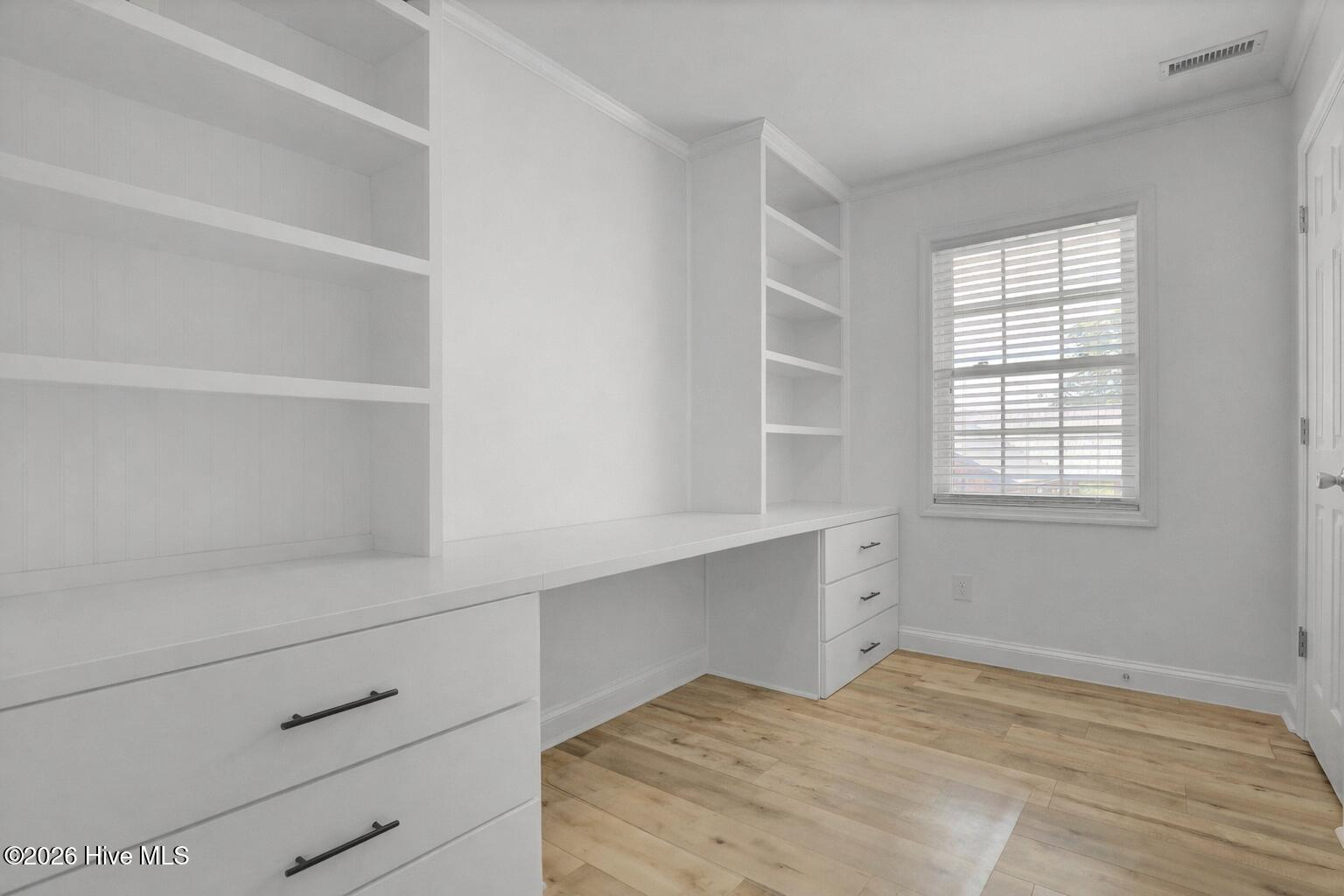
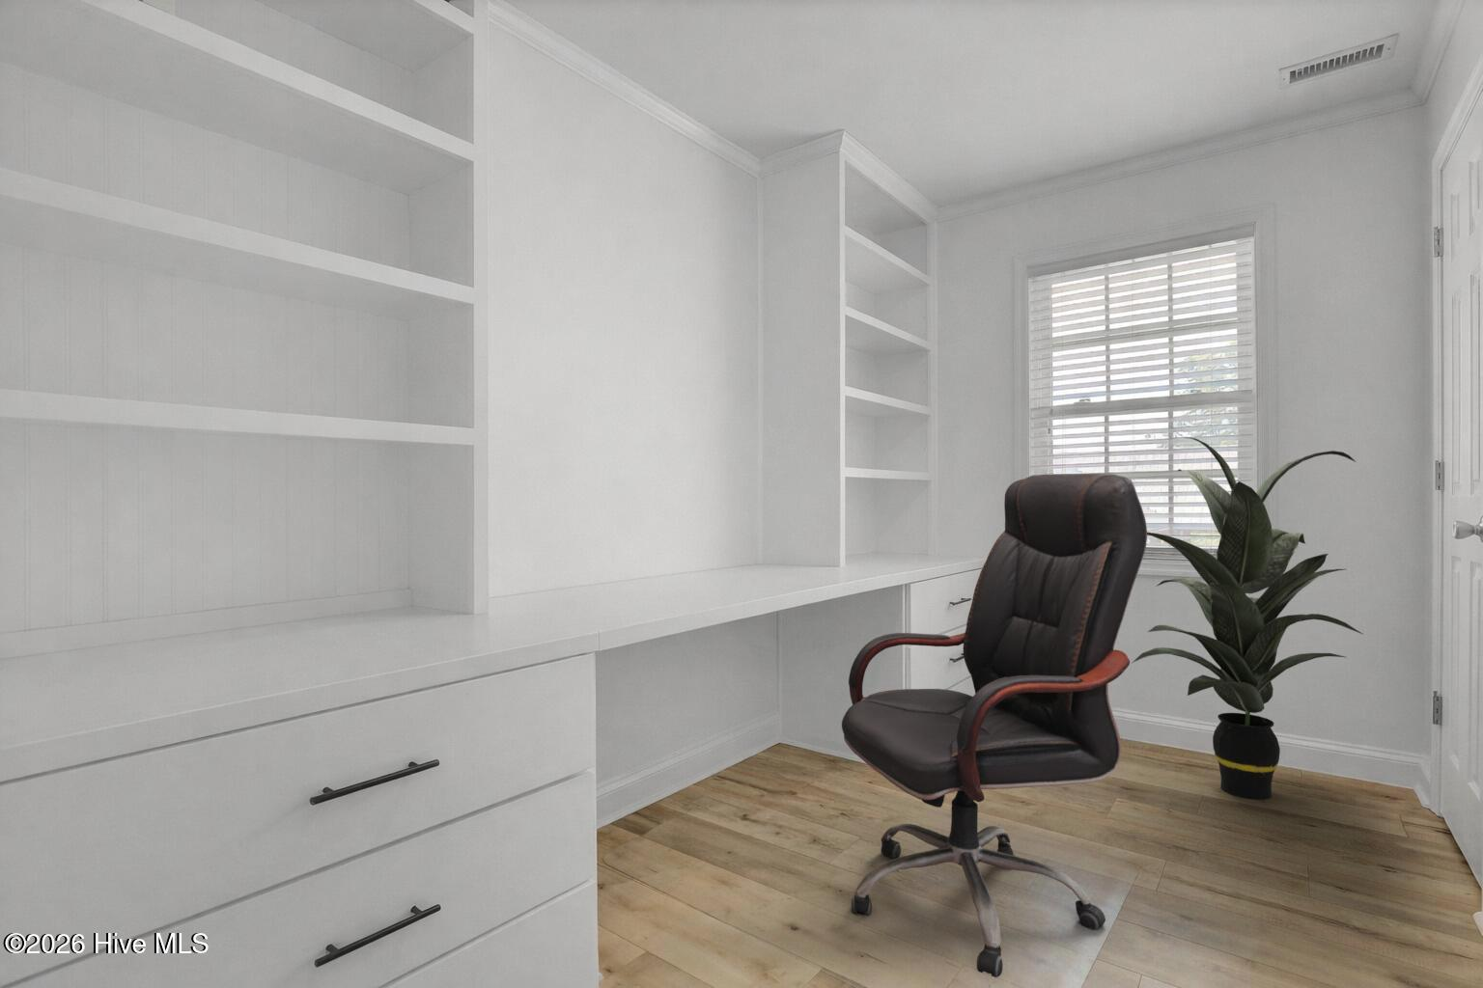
+ indoor plant [1132,436,1364,801]
+ office chair [841,473,1148,978]
